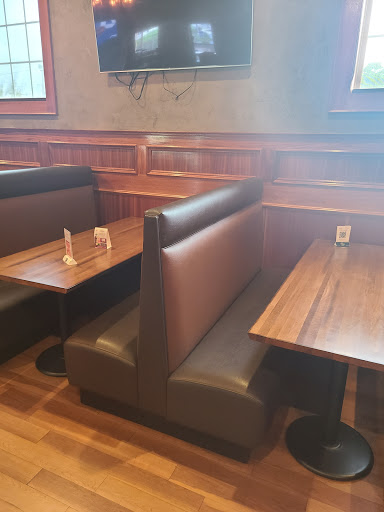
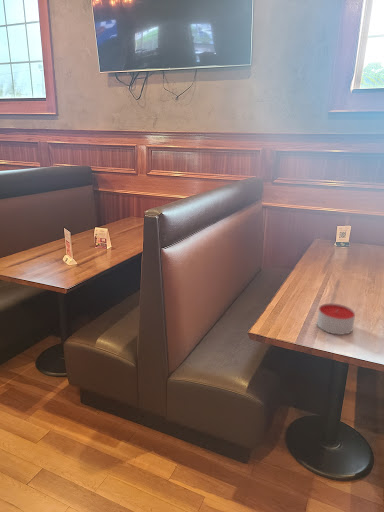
+ candle [316,302,356,336]
